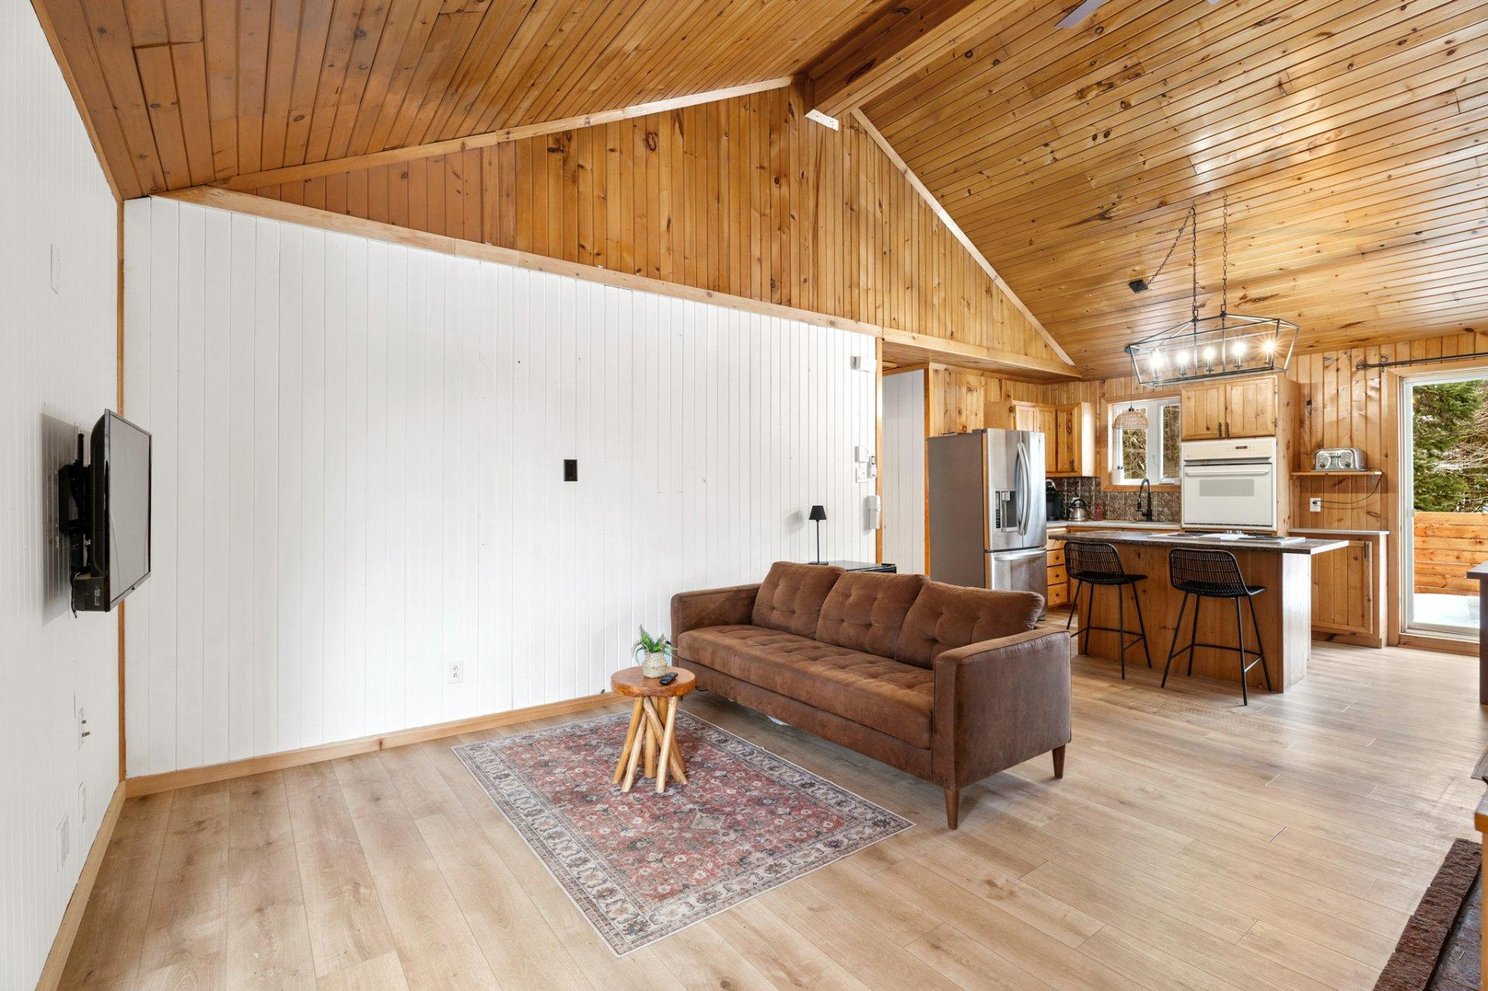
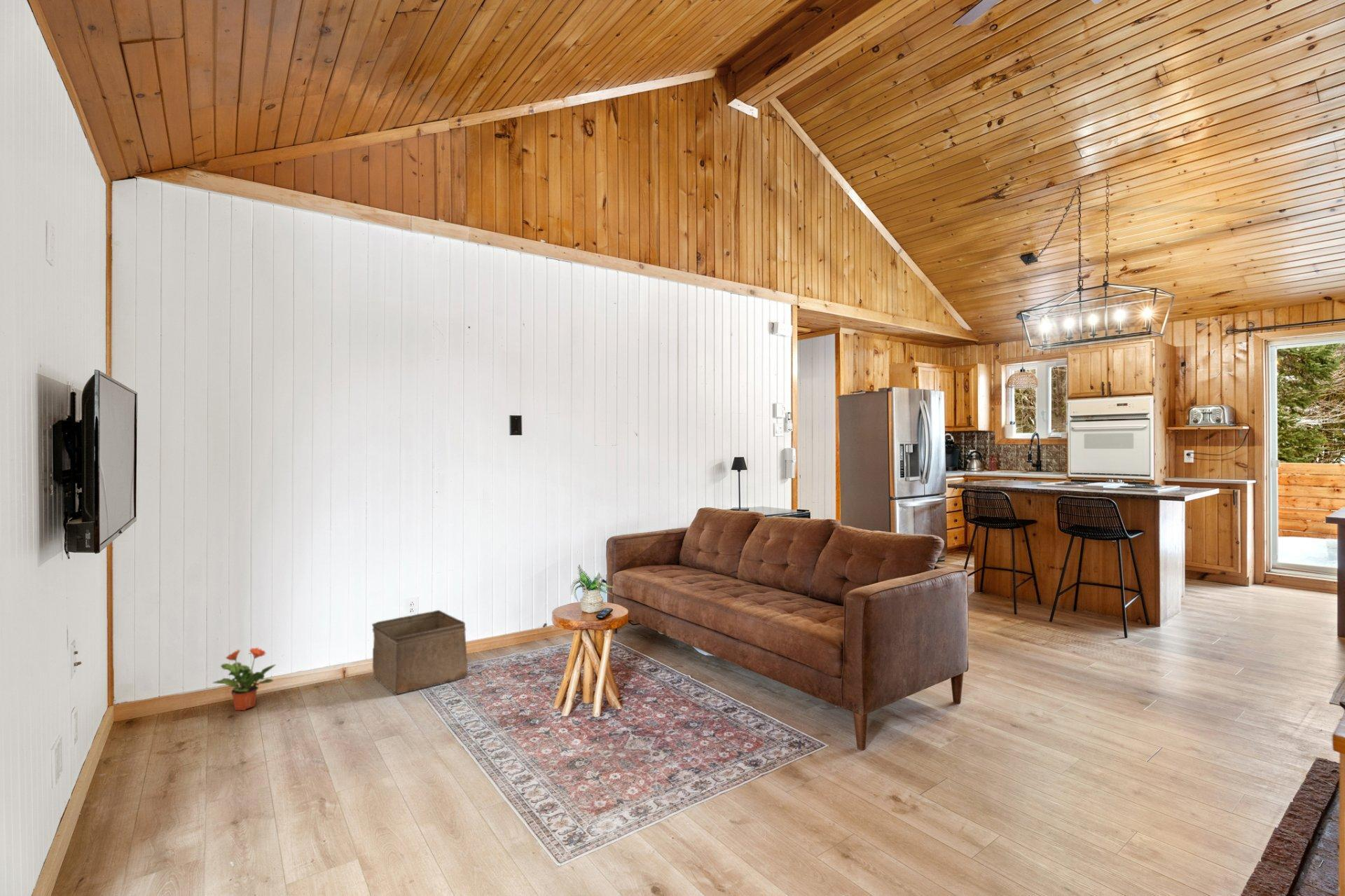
+ storage bin [371,609,469,696]
+ potted plant [212,647,277,711]
